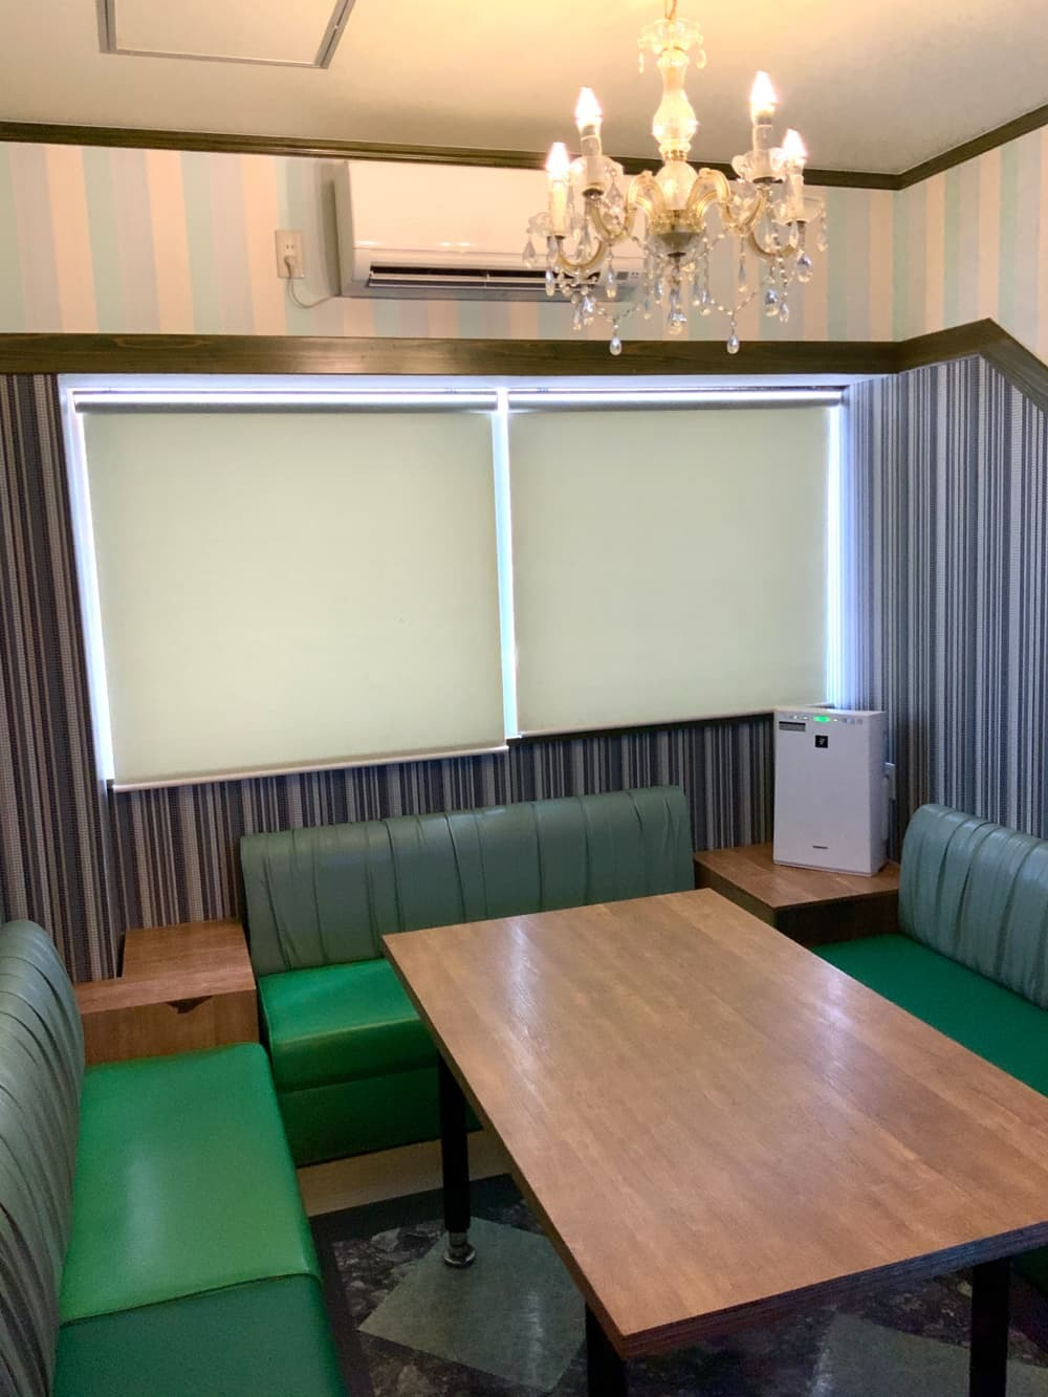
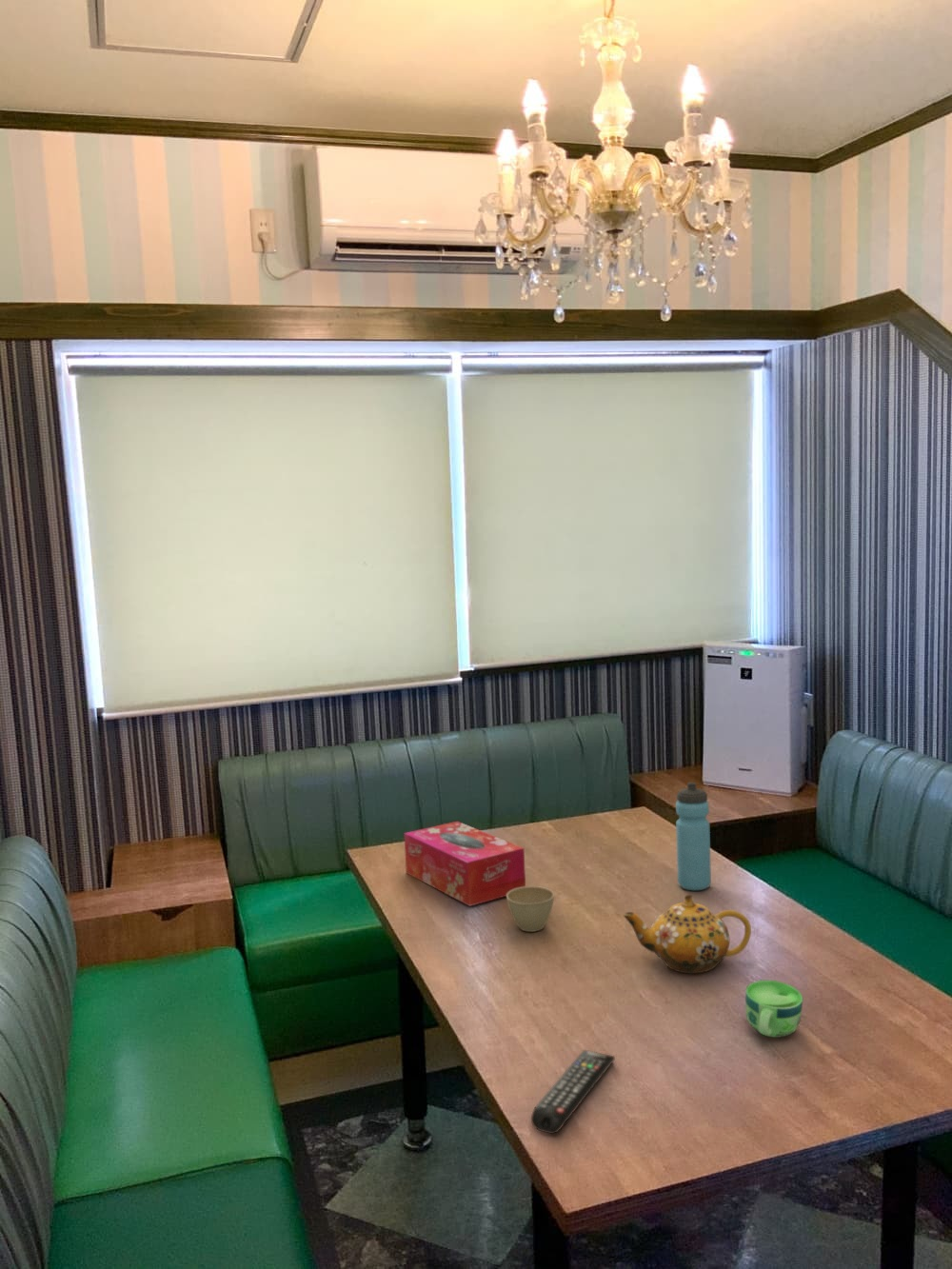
+ cup [744,980,803,1039]
+ water bottle [675,782,712,891]
+ remote control [530,1049,616,1135]
+ flower pot [506,885,555,933]
+ tissue box [404,821,526,907]
+ teapot [623,894,752,974]
